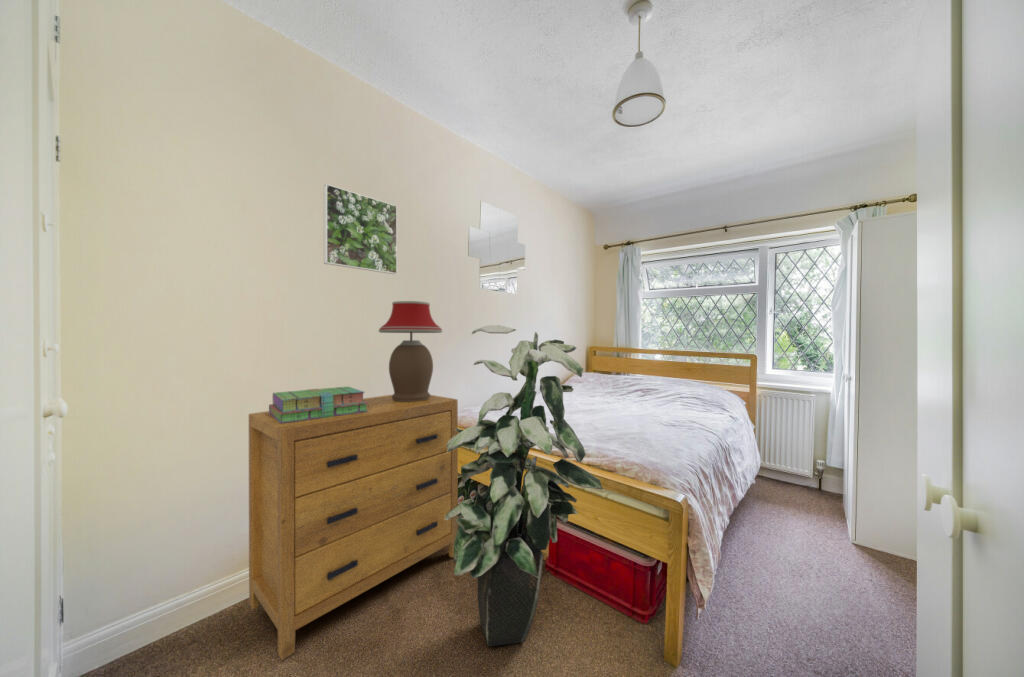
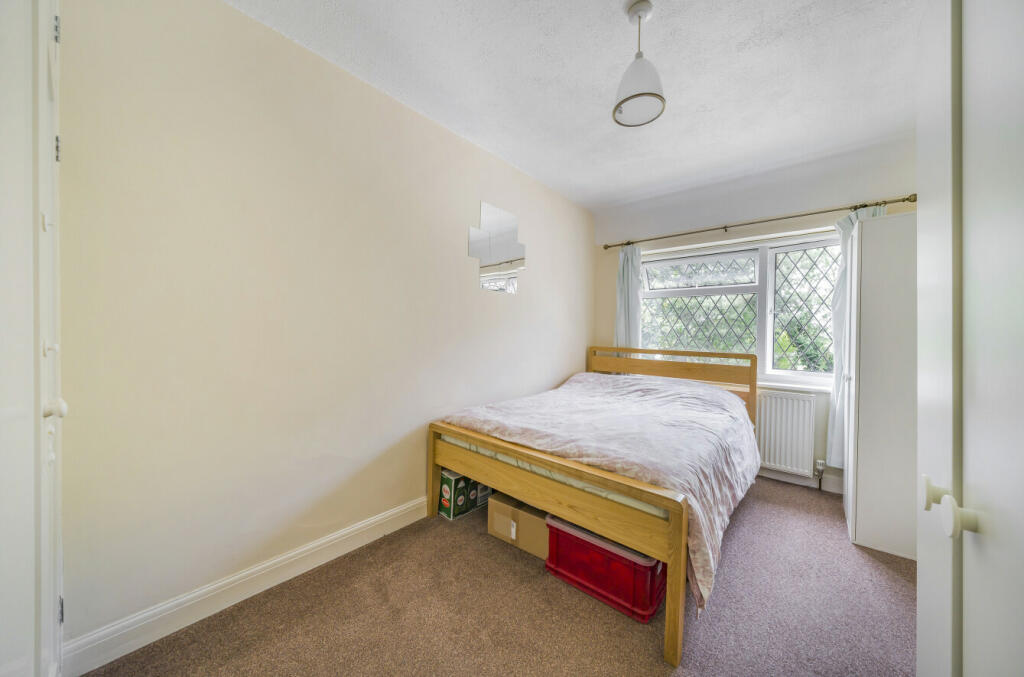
- table lamp [378,300,444,402]
- dresser [248,394,459,661]
- indoor plant [444,324,604,647]
- stack of books [268,386,368,423]
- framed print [323,183,398,275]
